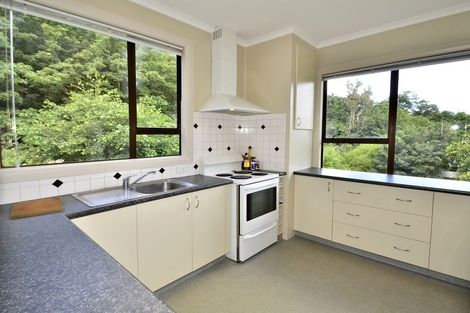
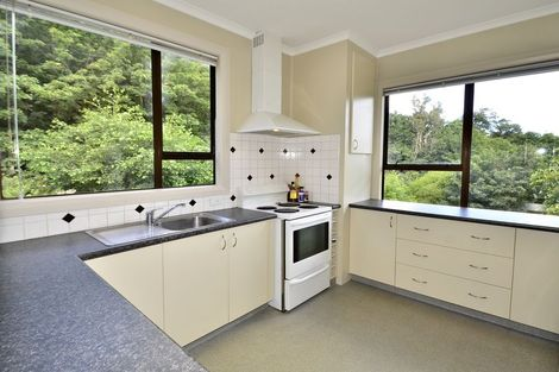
- cutting board [9,197,65,220]
